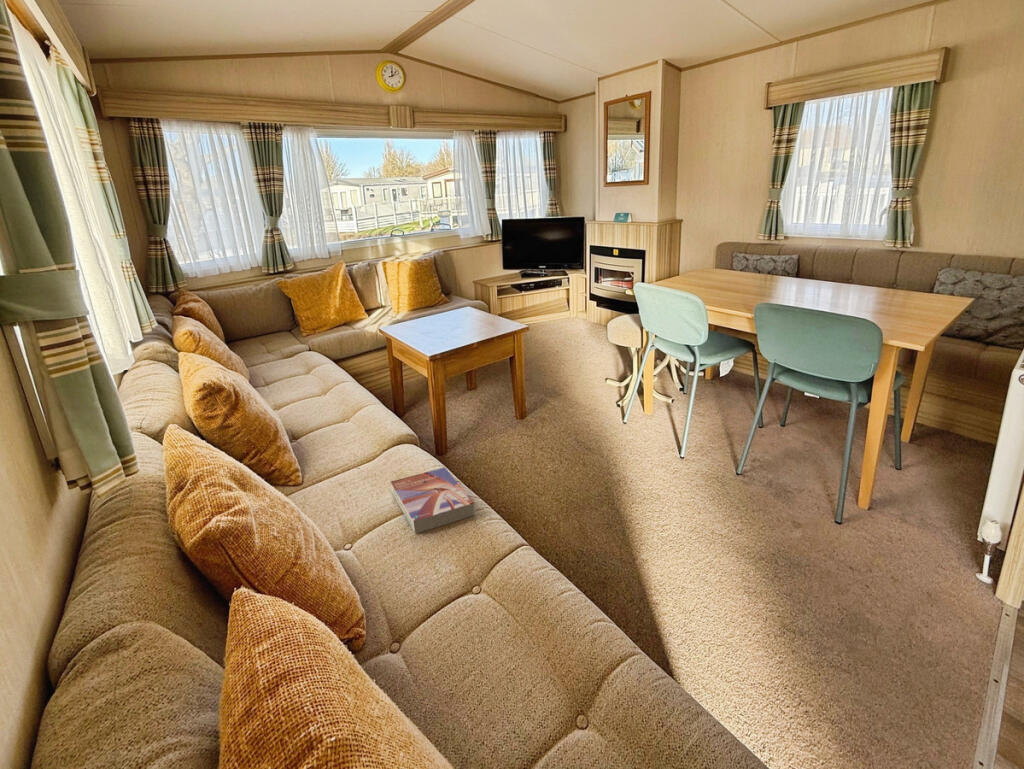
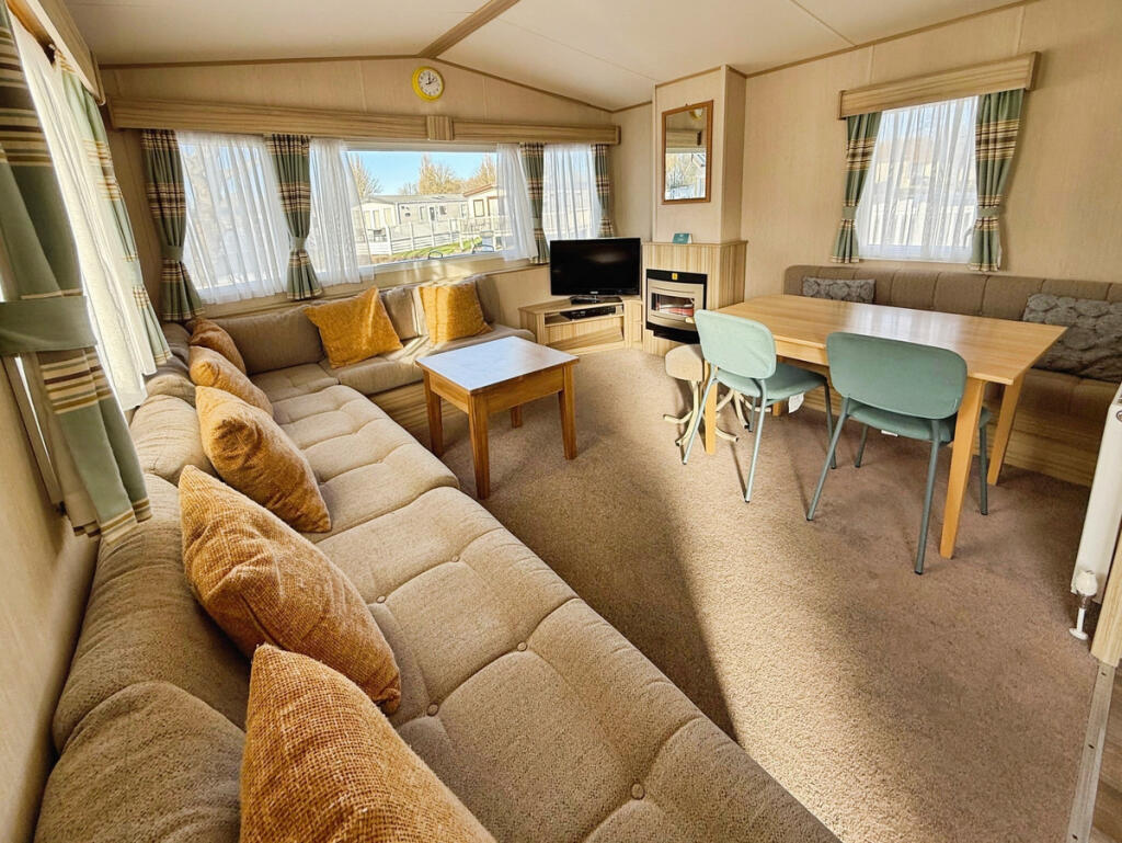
- textbook [390,466,477,534]
